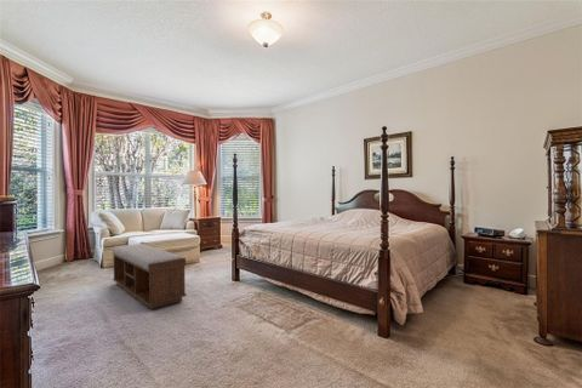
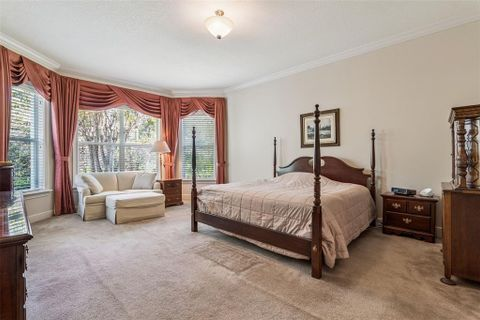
- bench [110,242,188,310]
